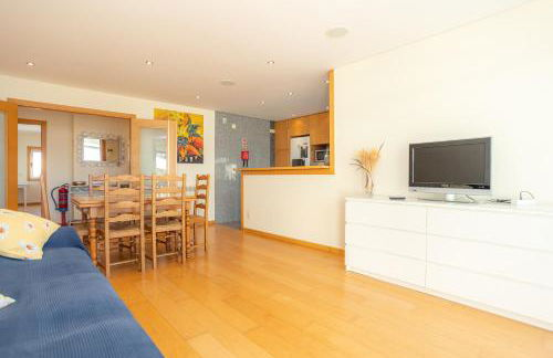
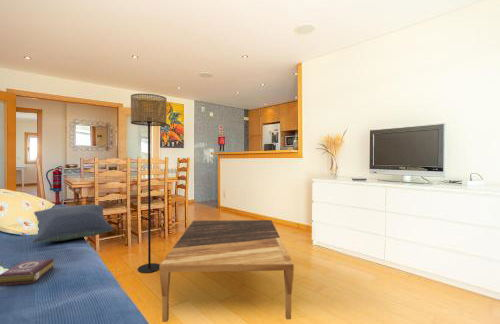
+ book [0,258,55,287]
+ coffee table [158,219,295,323]
+ floor lamp [130,93,168,274]
+ pillow [32,204,115,244]
